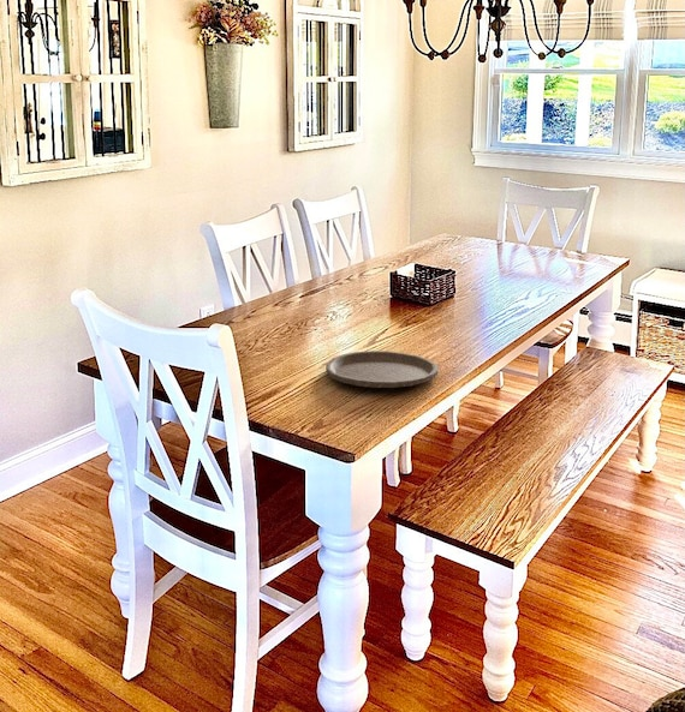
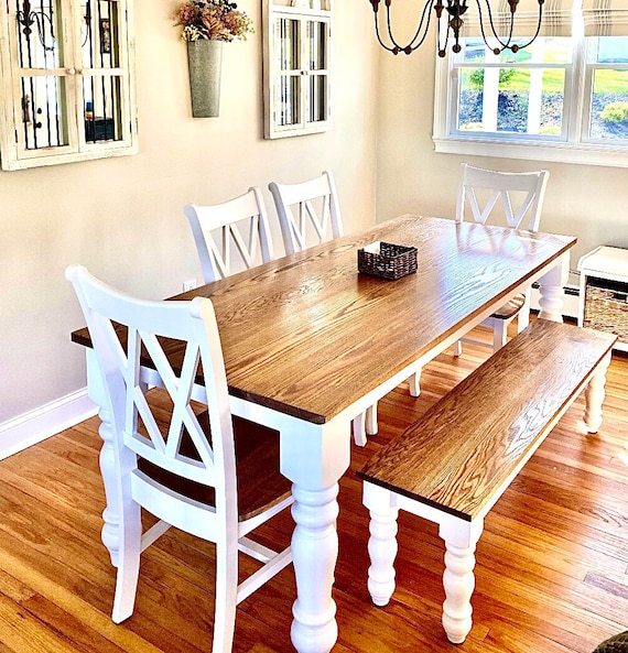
- plate [324,349,440,389]
